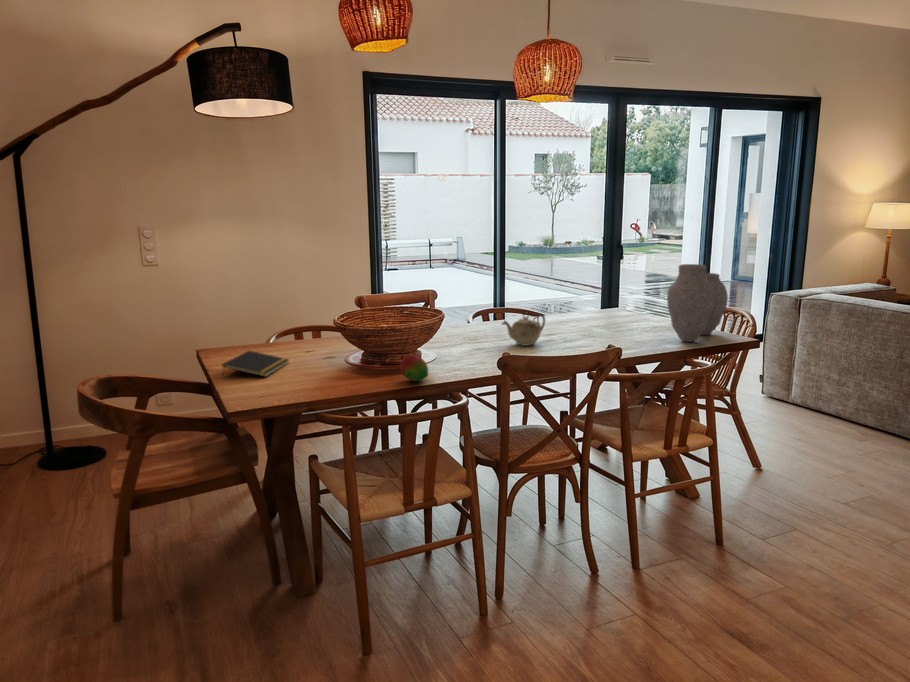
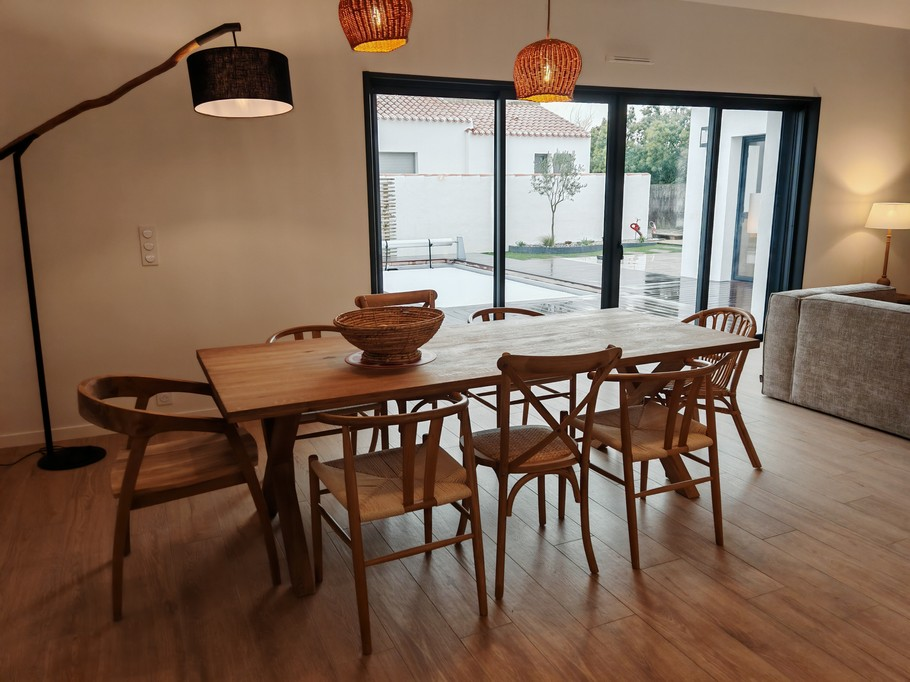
- notepad [221,350,290,378]
- teapot [501,311,546,347]
- fruit [399,353,429,382]
- vase [666,263,729,343]
